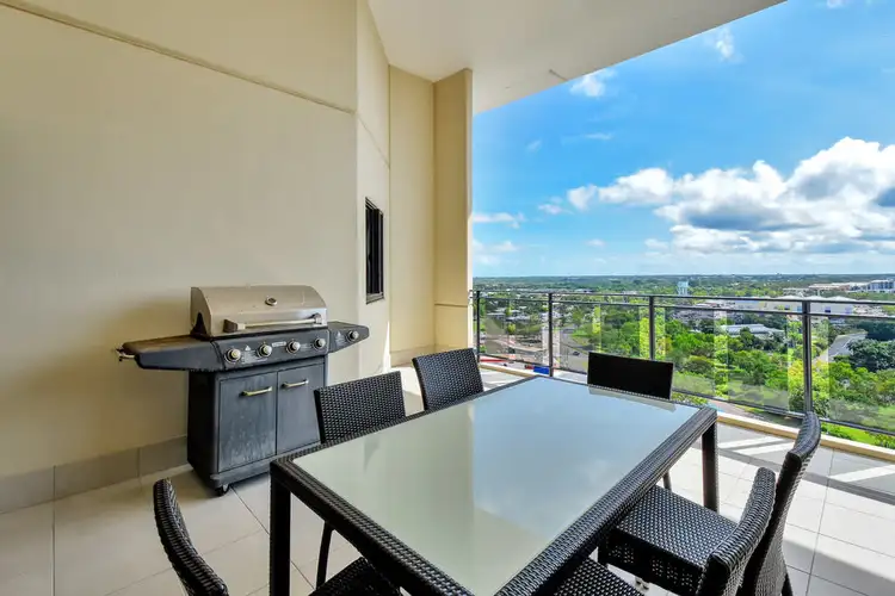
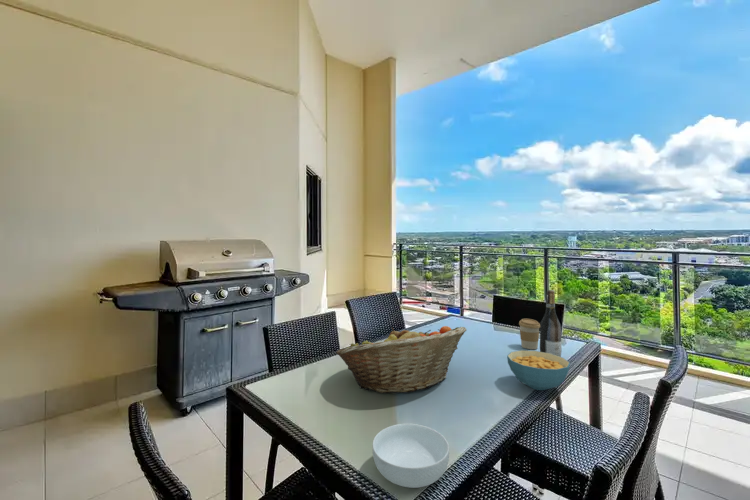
+ cereal bowl [506,349,571,391]
+ fruit basket [335,325,467,394]
+ cereal bowl [371,423,450,489]
+ coffee cup [518,318,541,350]
+ wine bottle [539,289,563,357]
